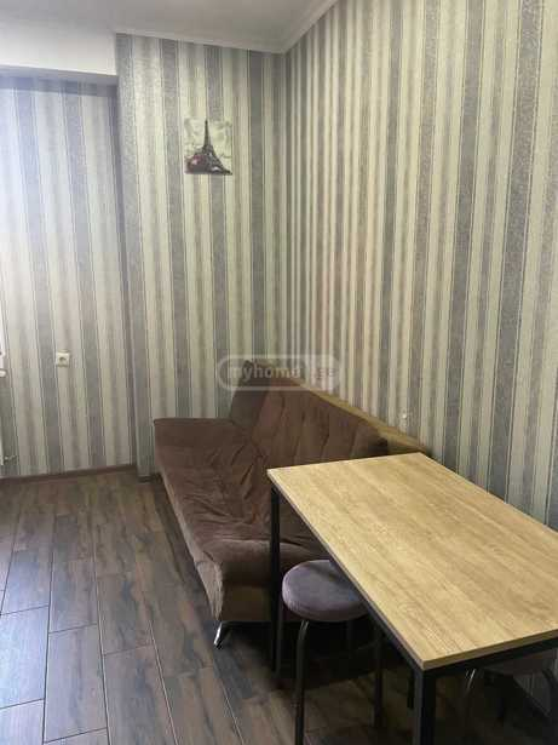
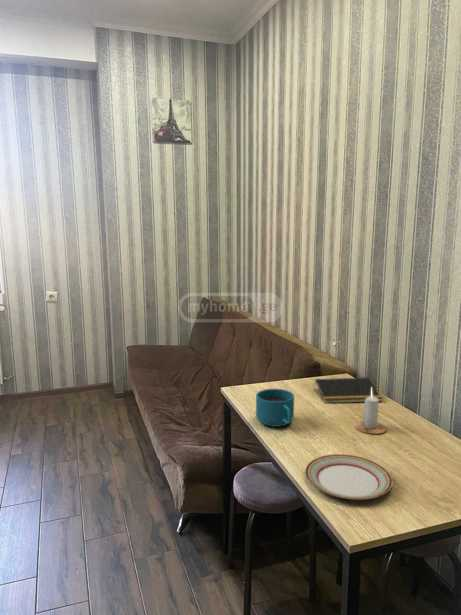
+ notepad [313,377,383,404]
+ candle [354,387,387,435]
+ cup [255,388,295,428]
+ plate [304,453,393,500]
